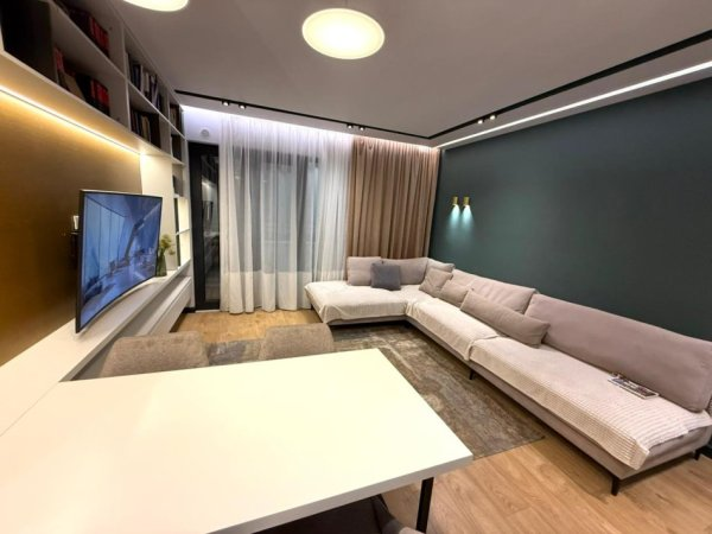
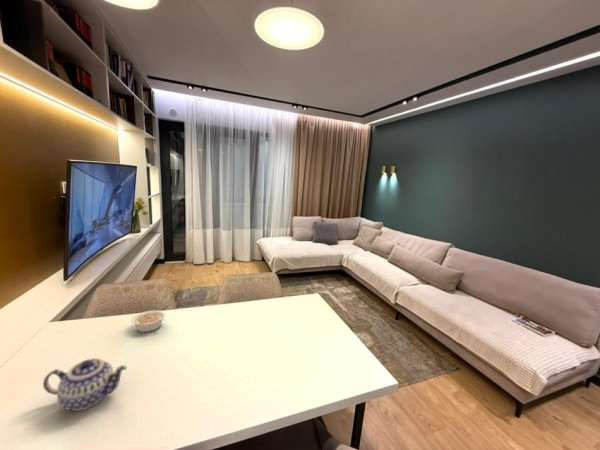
+ legume [130,310,167,333]
+ teapot [42,357,128,412]
